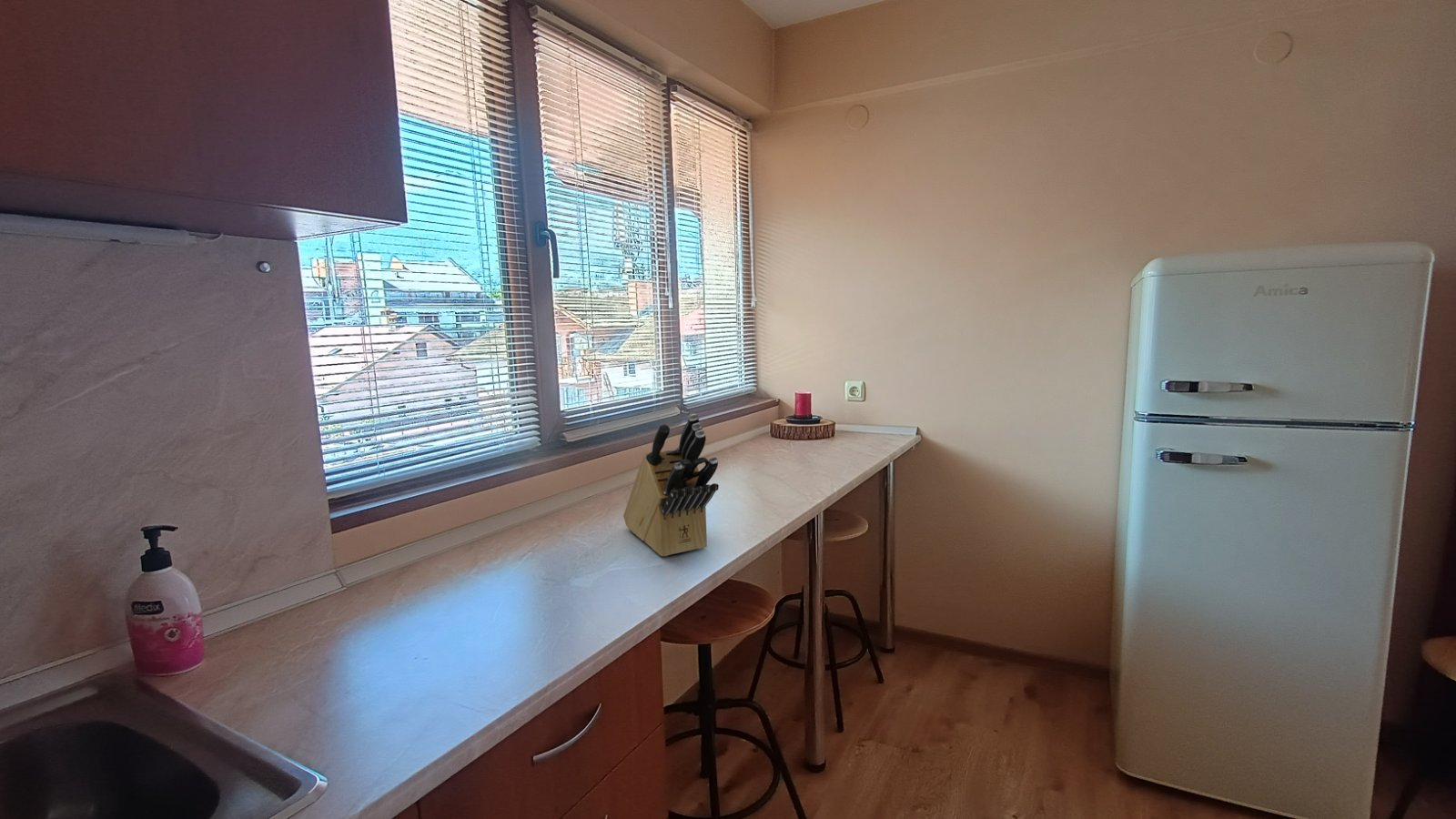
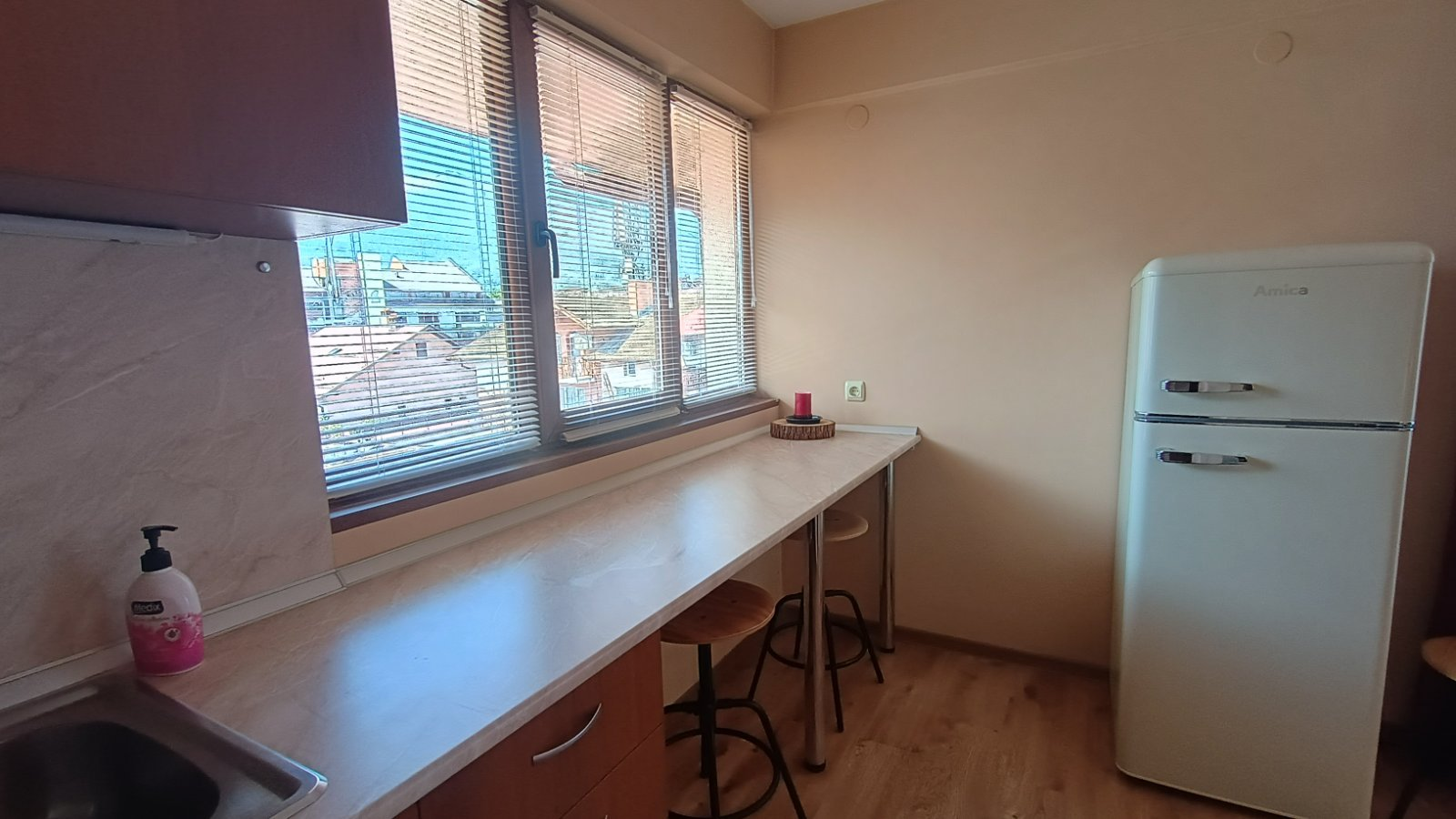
- knife block [622,412,720,558]
